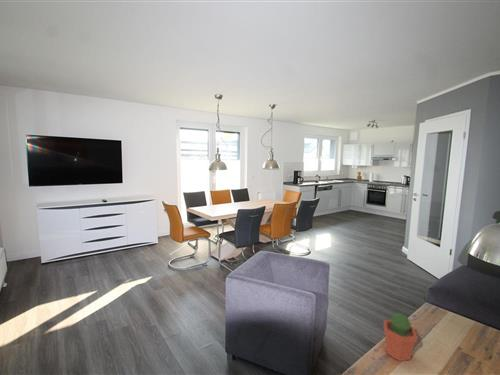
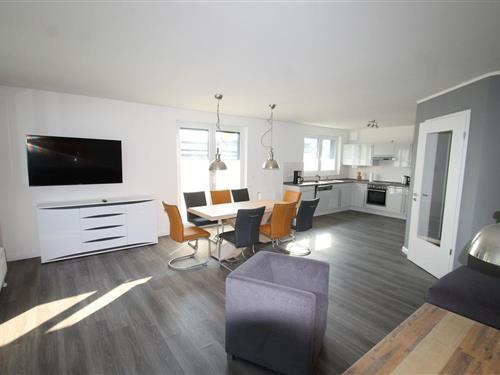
- succulent plant [383,312,418,362]
